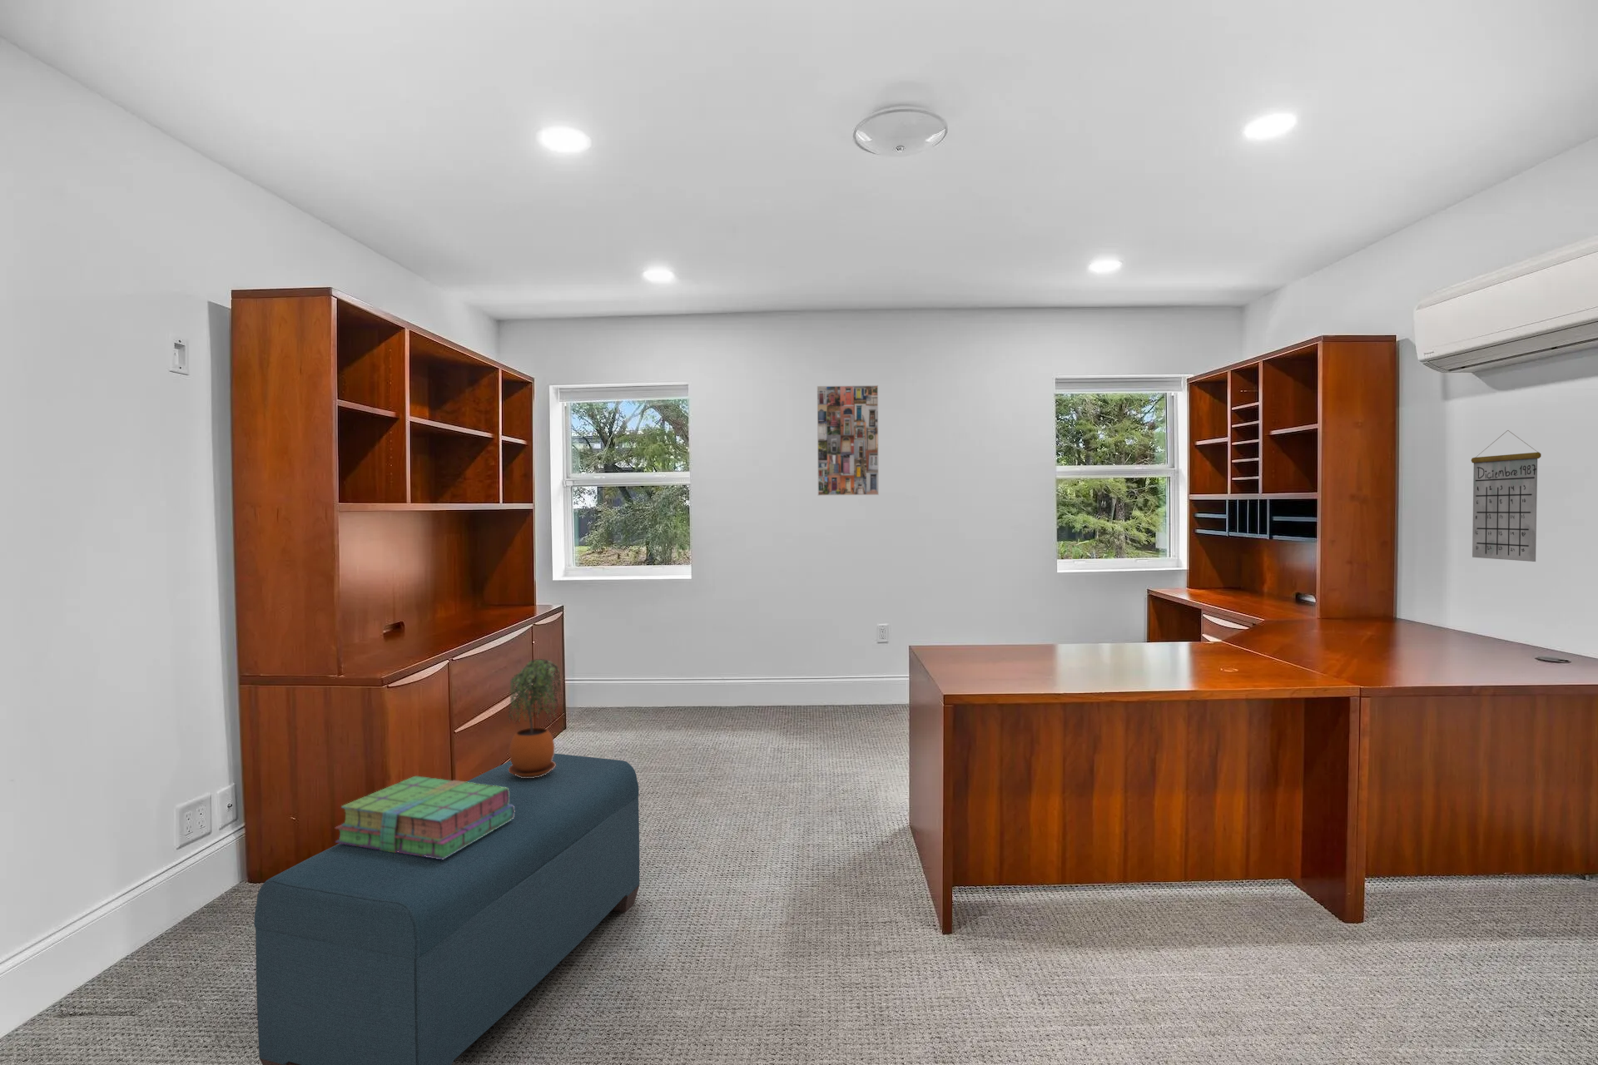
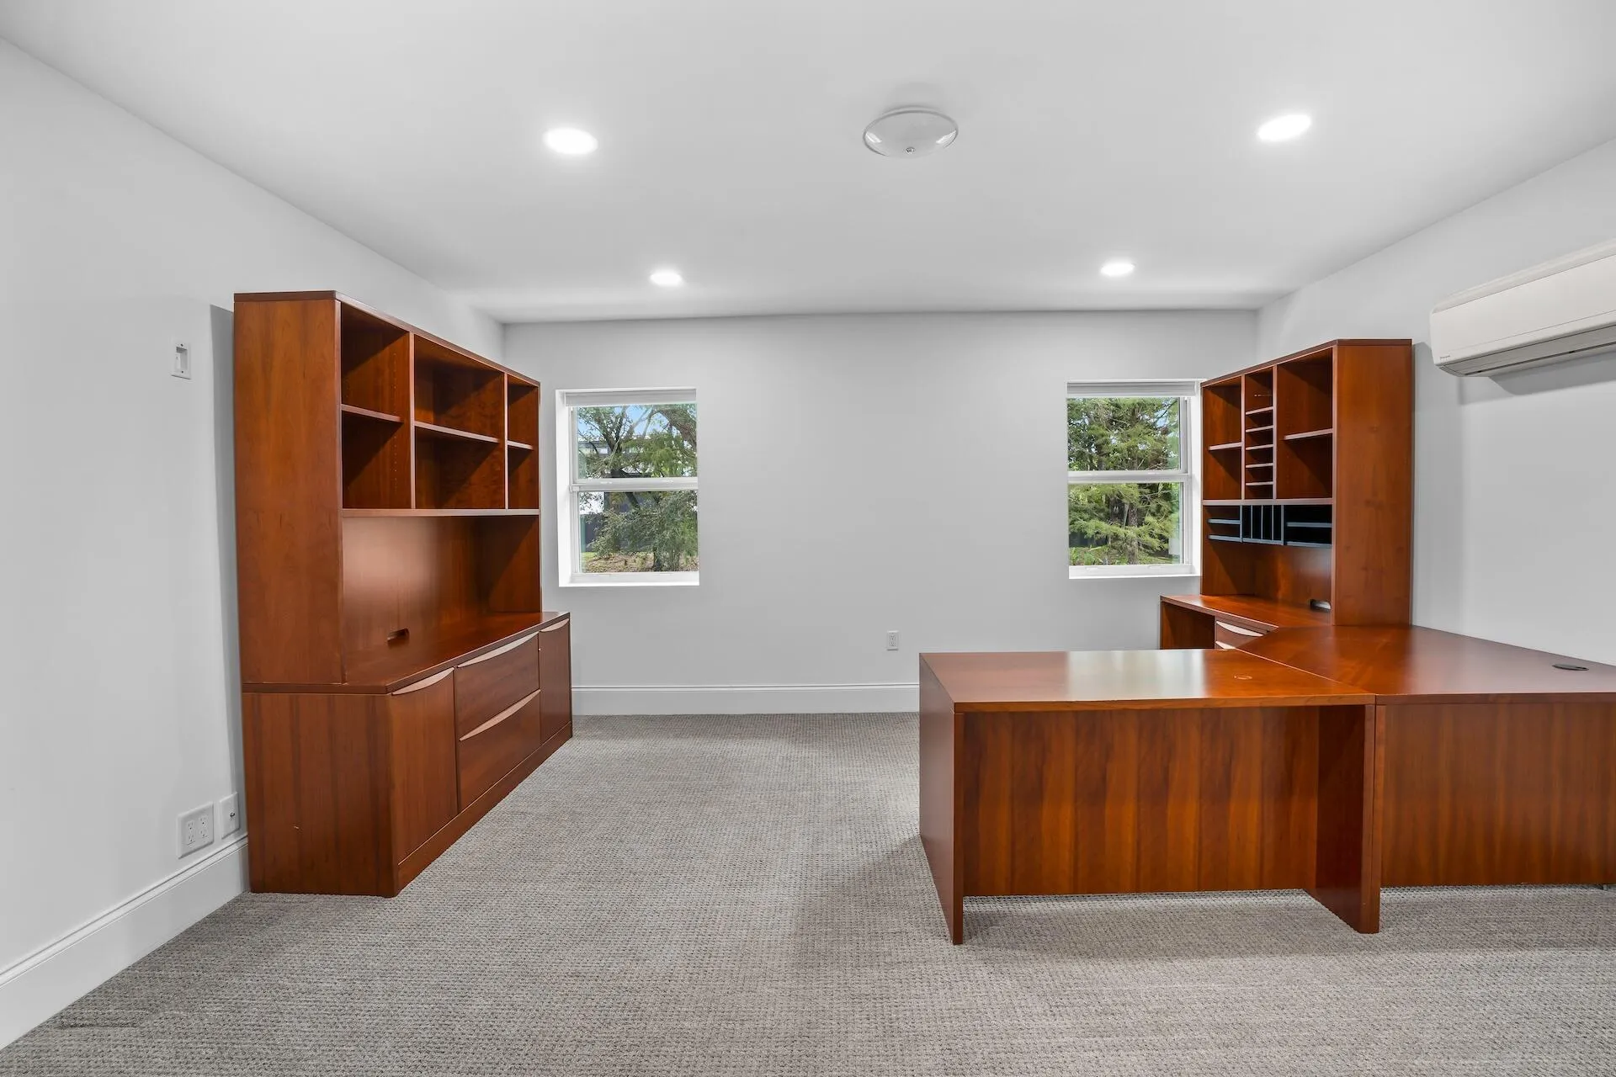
- calendar [1471,429,1542,562]
- bench [253,752,640,1065]
- stack of books [334,775,515,859]
- potted plant [508,658,565,777]
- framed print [817,384,880,497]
